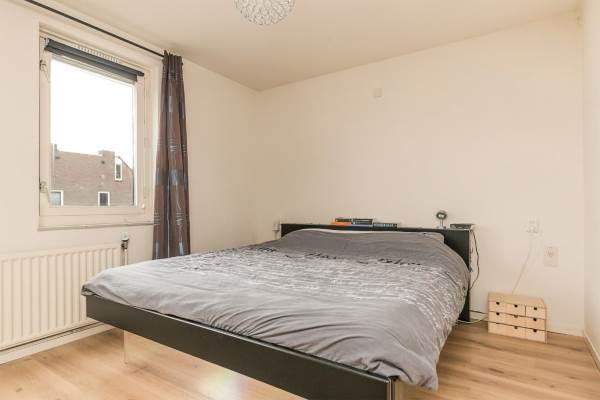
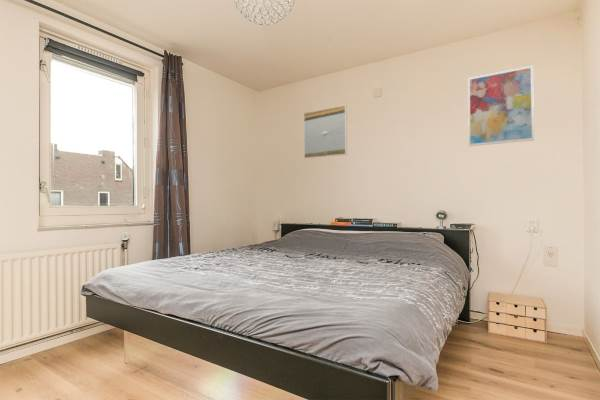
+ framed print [303,104,348,160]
+ wall art [467,65,535,147]
